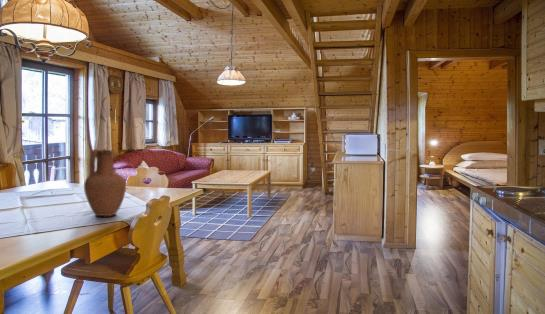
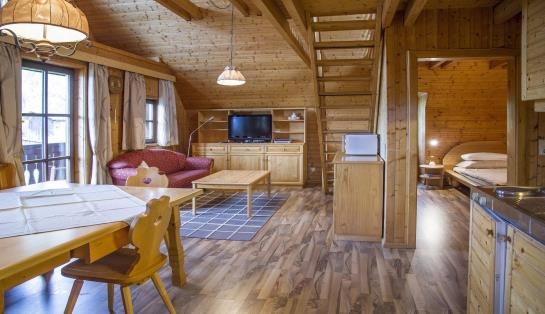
- vase [83,148,127,217]
